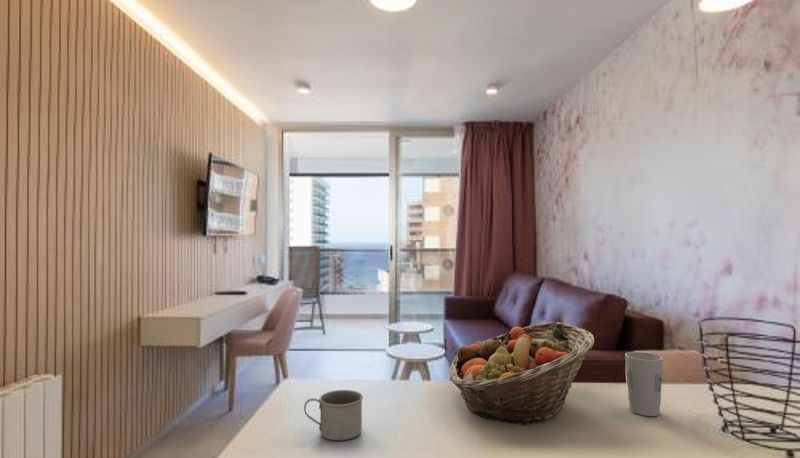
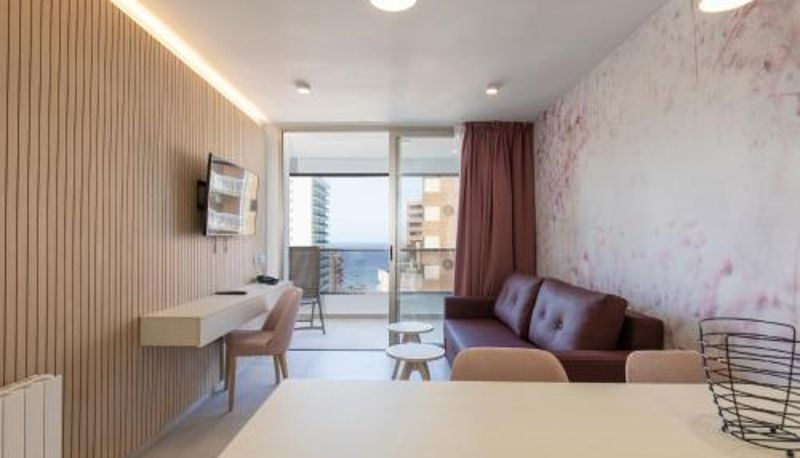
- mug [303,389,364,441]
- fruit basket [449,321,595,426]
- cup [624,351,664,417]
